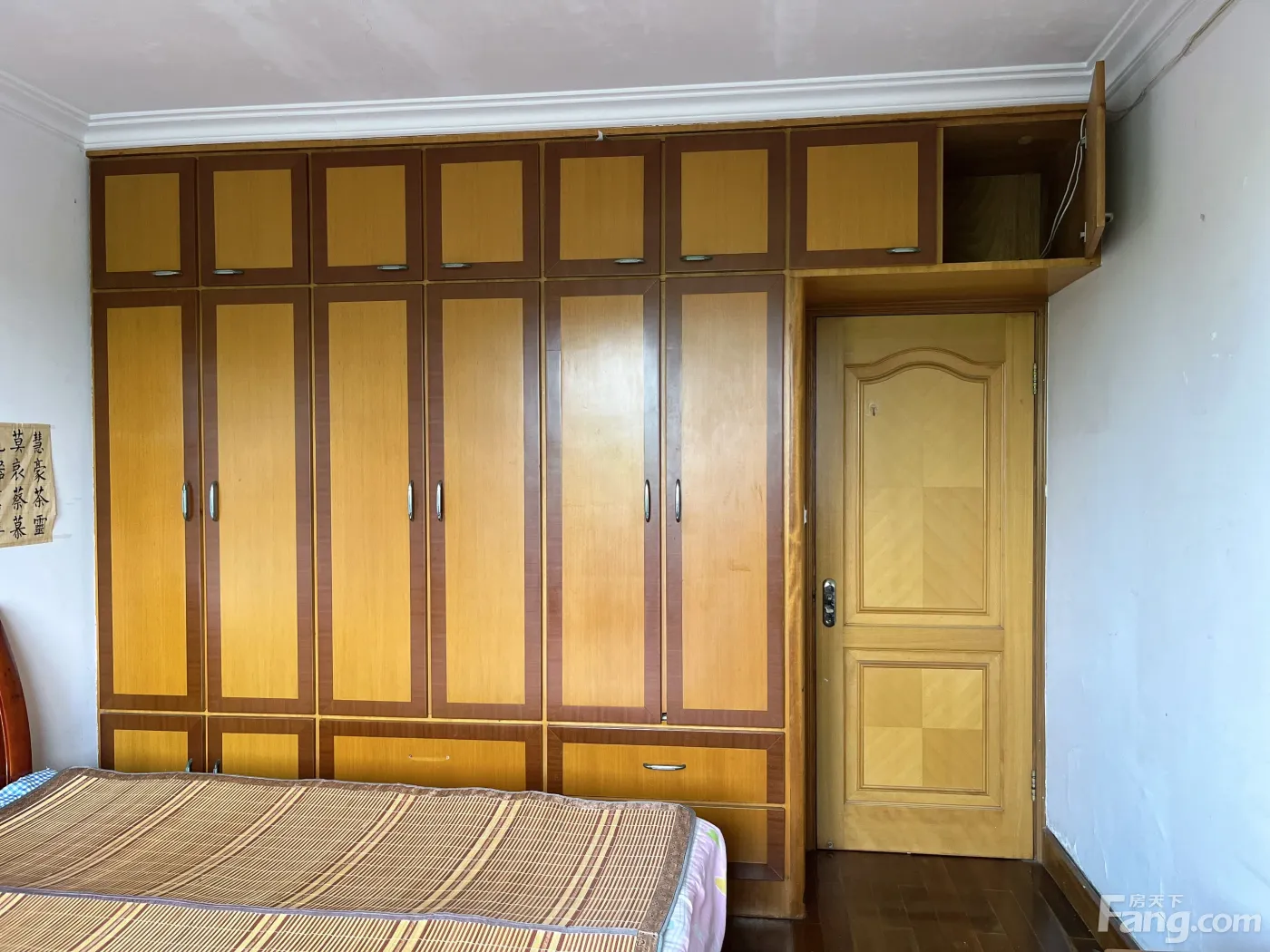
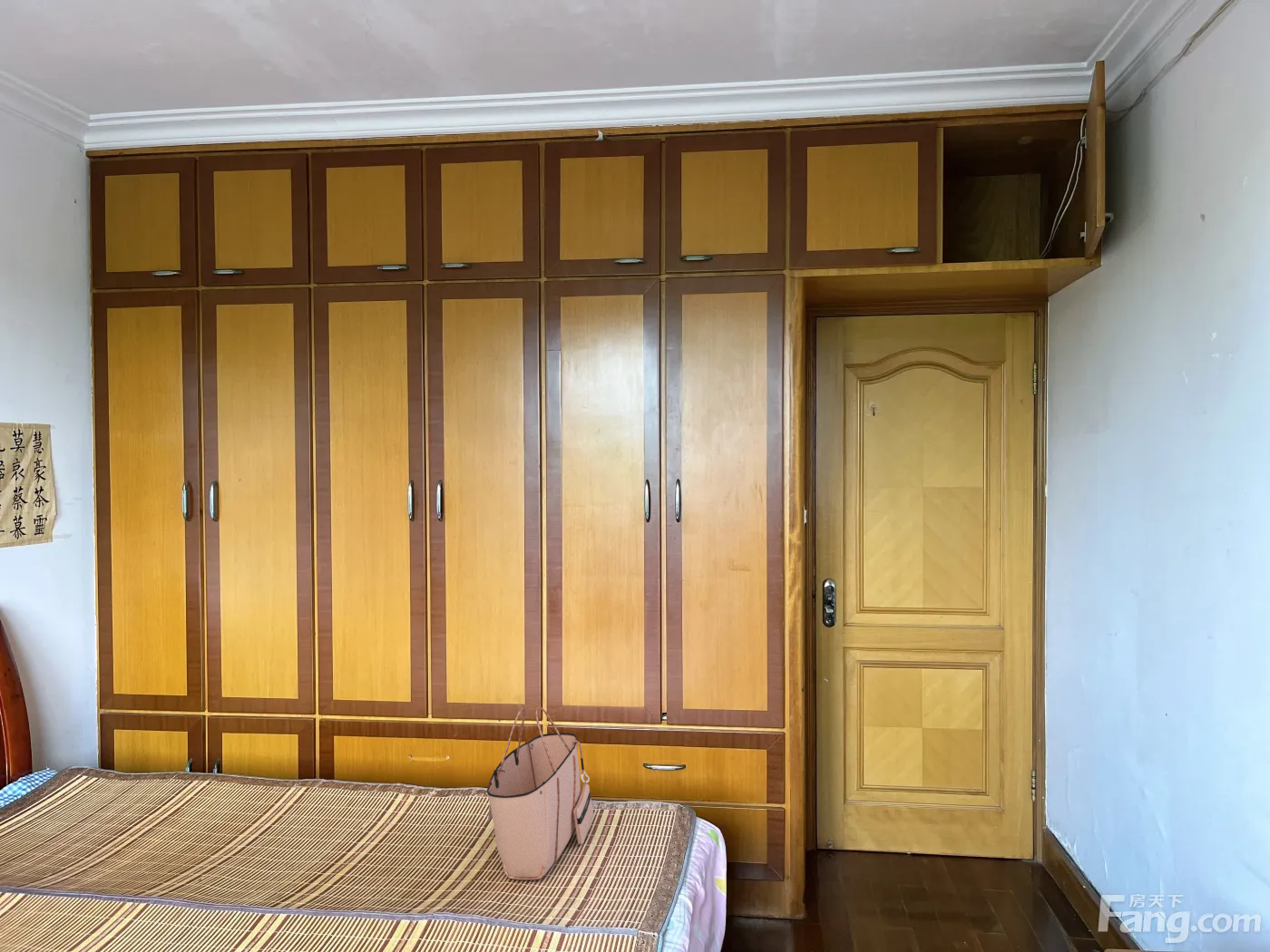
+ tote bag [486,706,594,880]
